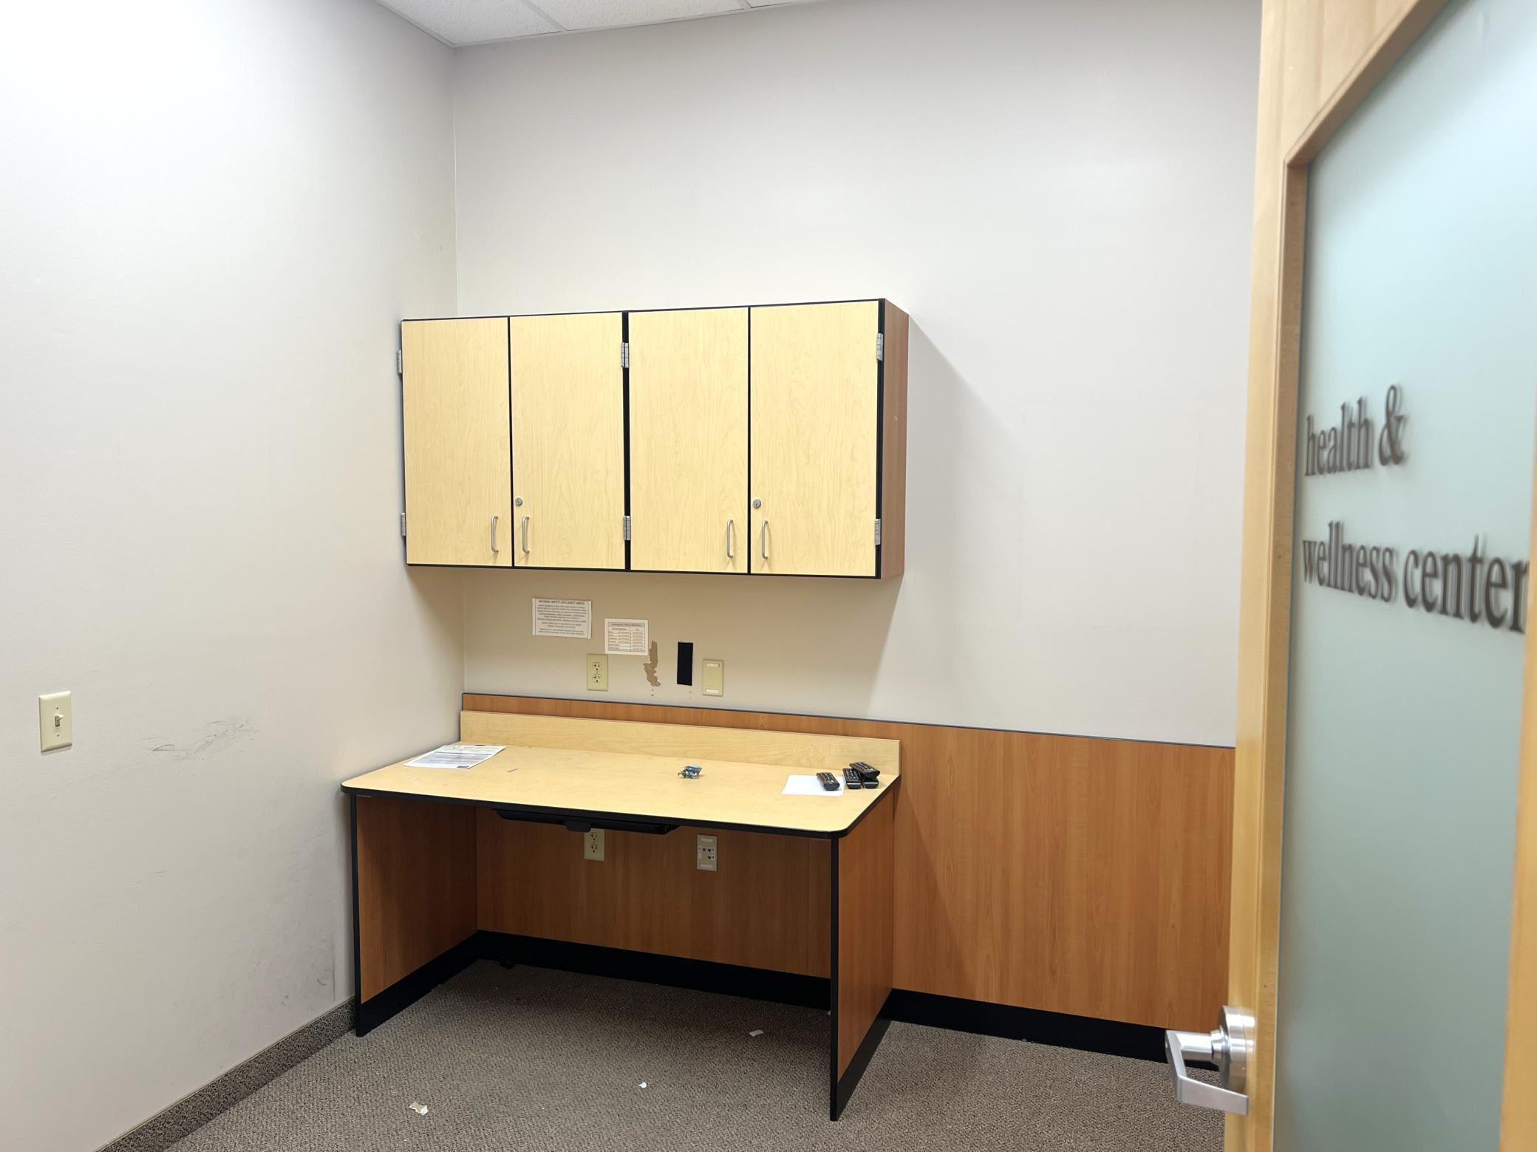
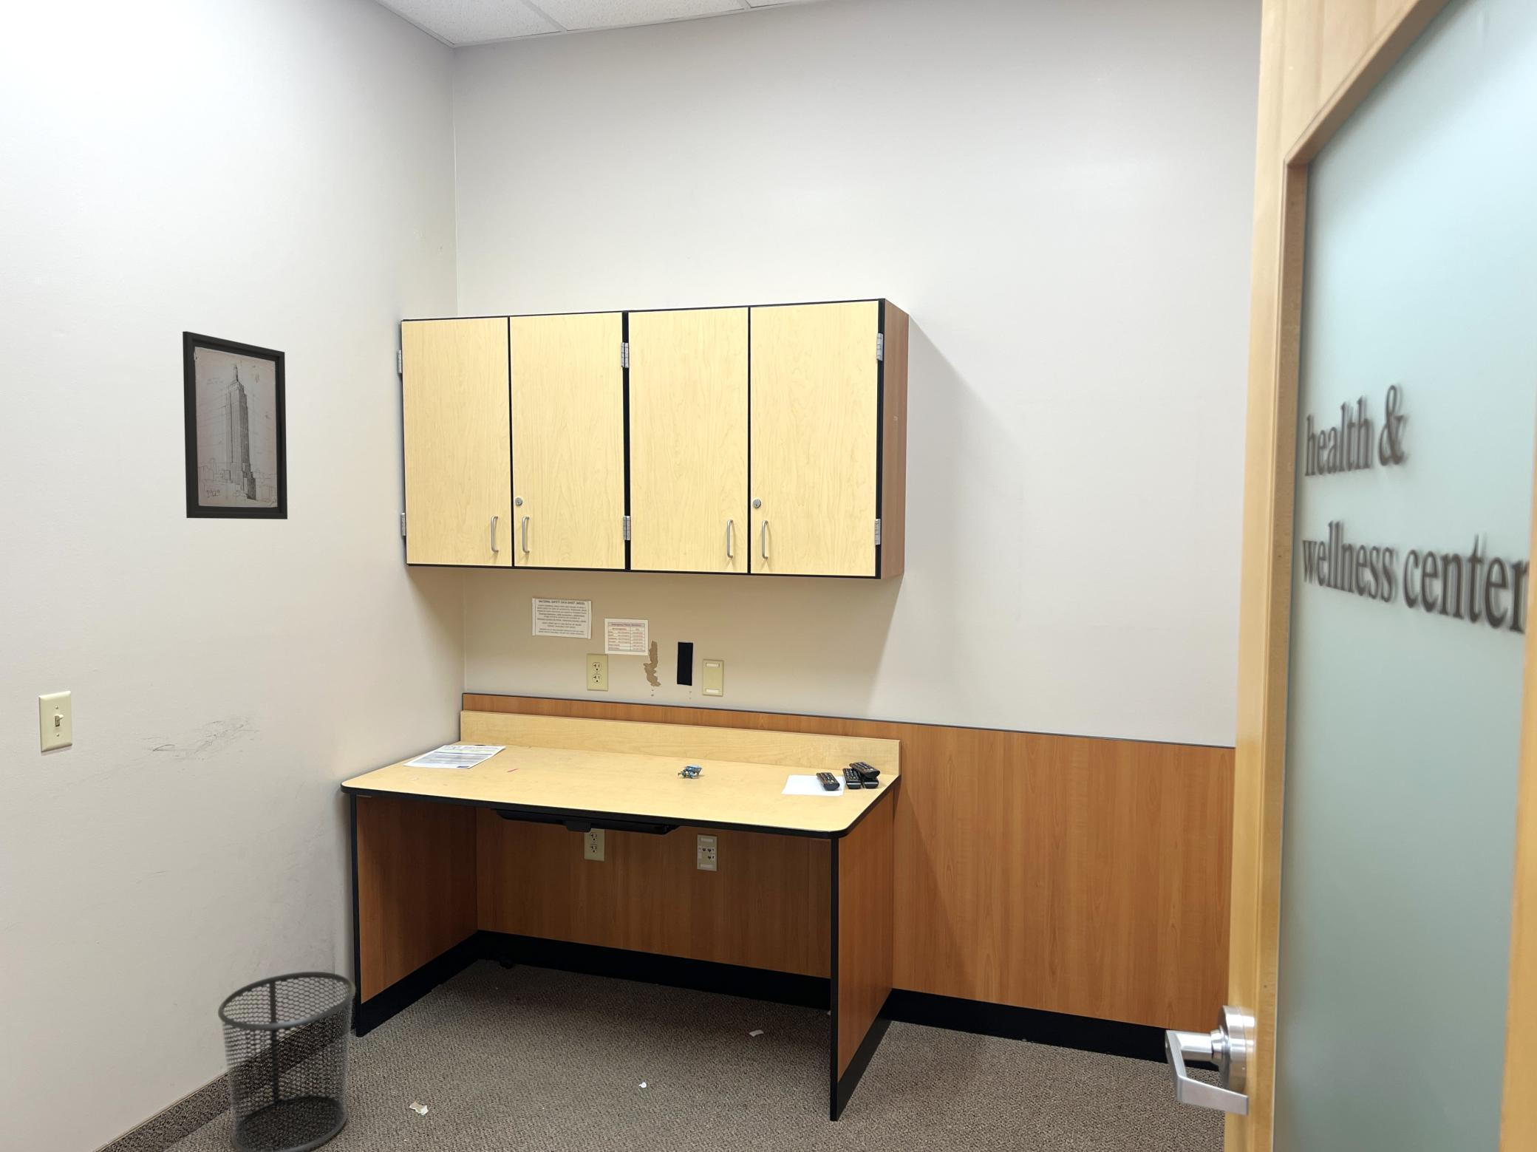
+ waste bin [218,970,356,1152]
+ wall art [182,330,288,520]
